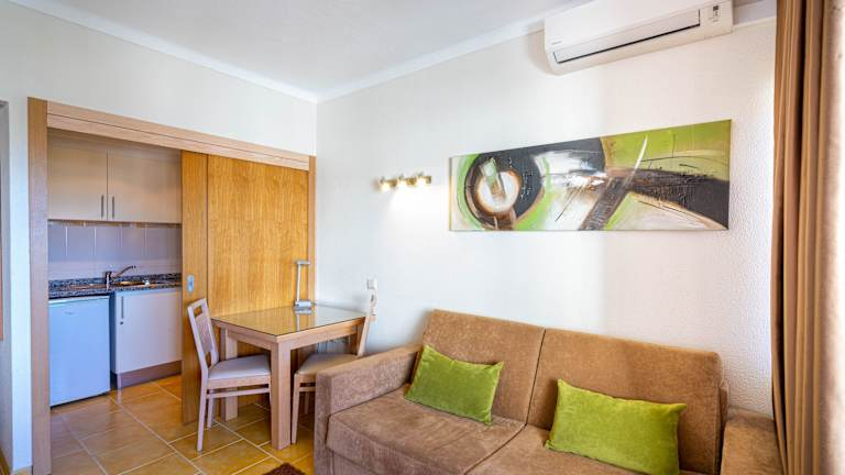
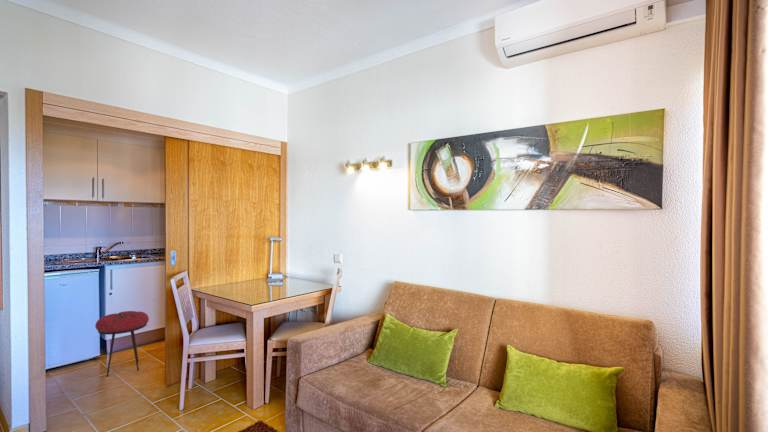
+ stool [94,310,150,378]
